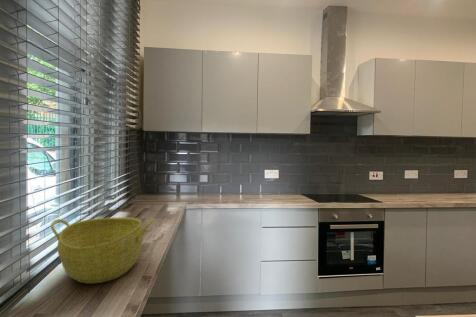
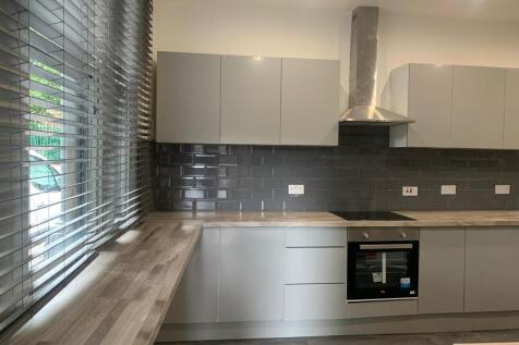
- basket [50,217,154,284]
